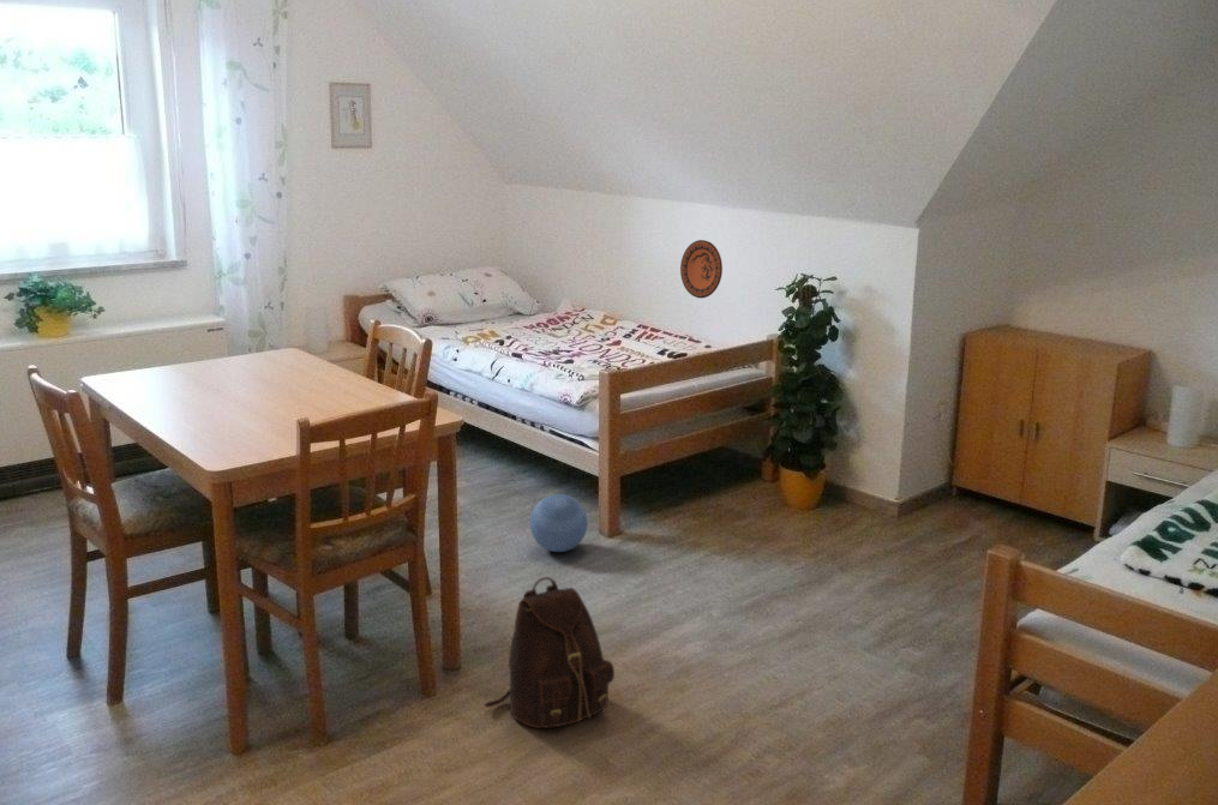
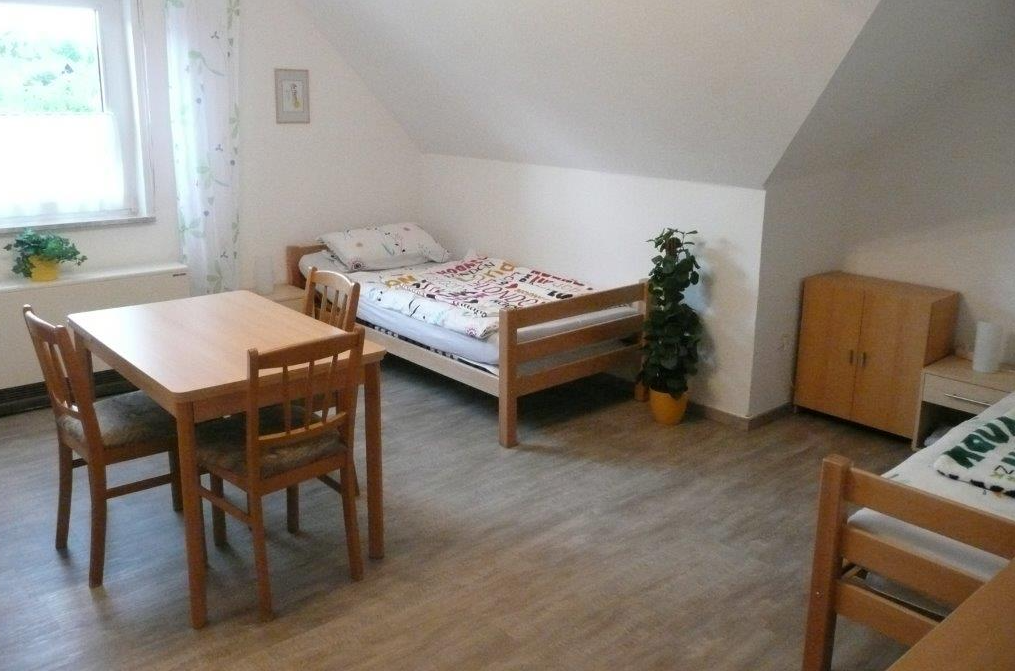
- decorative plate [679,239,724,299]
- ball [529,493,589,553]
- backpack [482,576,616,729]
